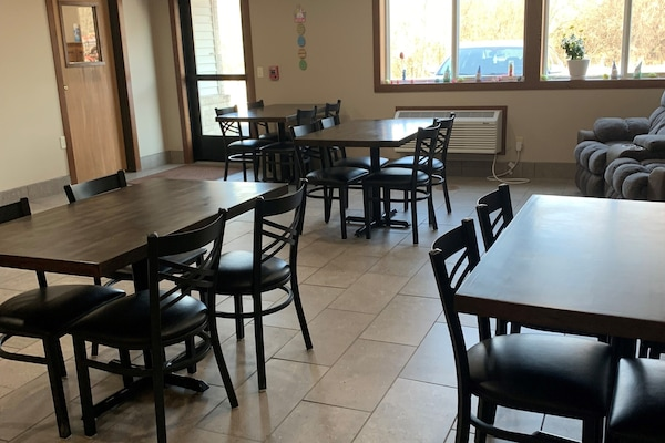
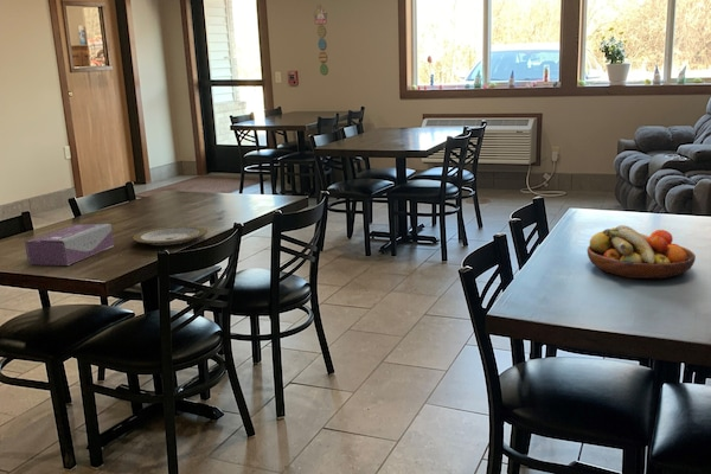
+ tissue box [24,223,115,267]
+ fruit bowl [587,224,697,280]
+ plate [132,225,209,246]
